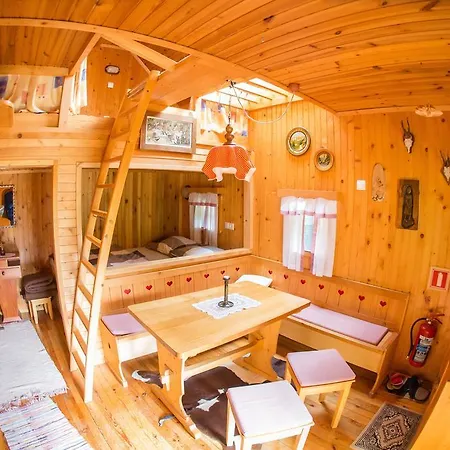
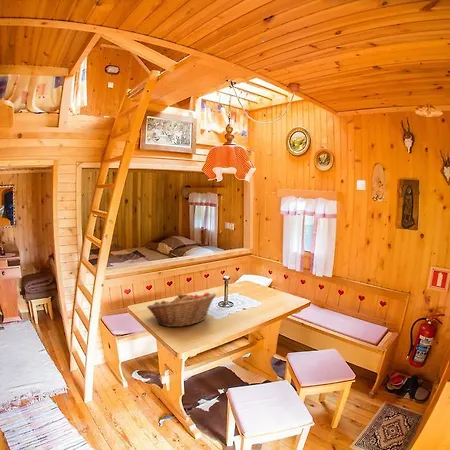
+ fruit basket [146,291,217,328]
